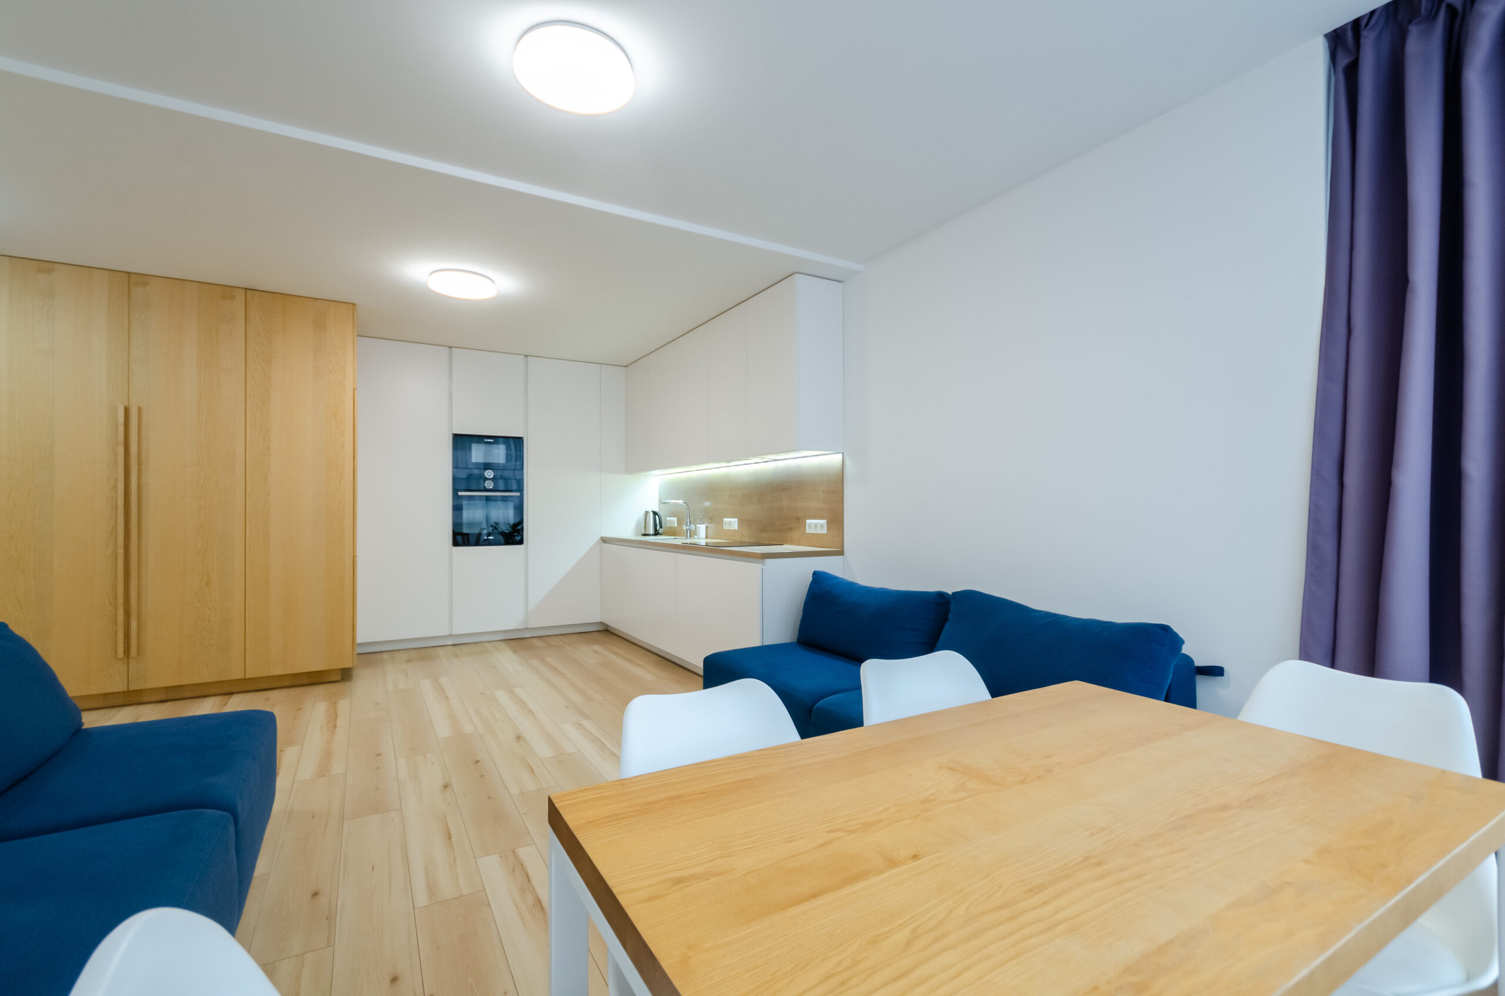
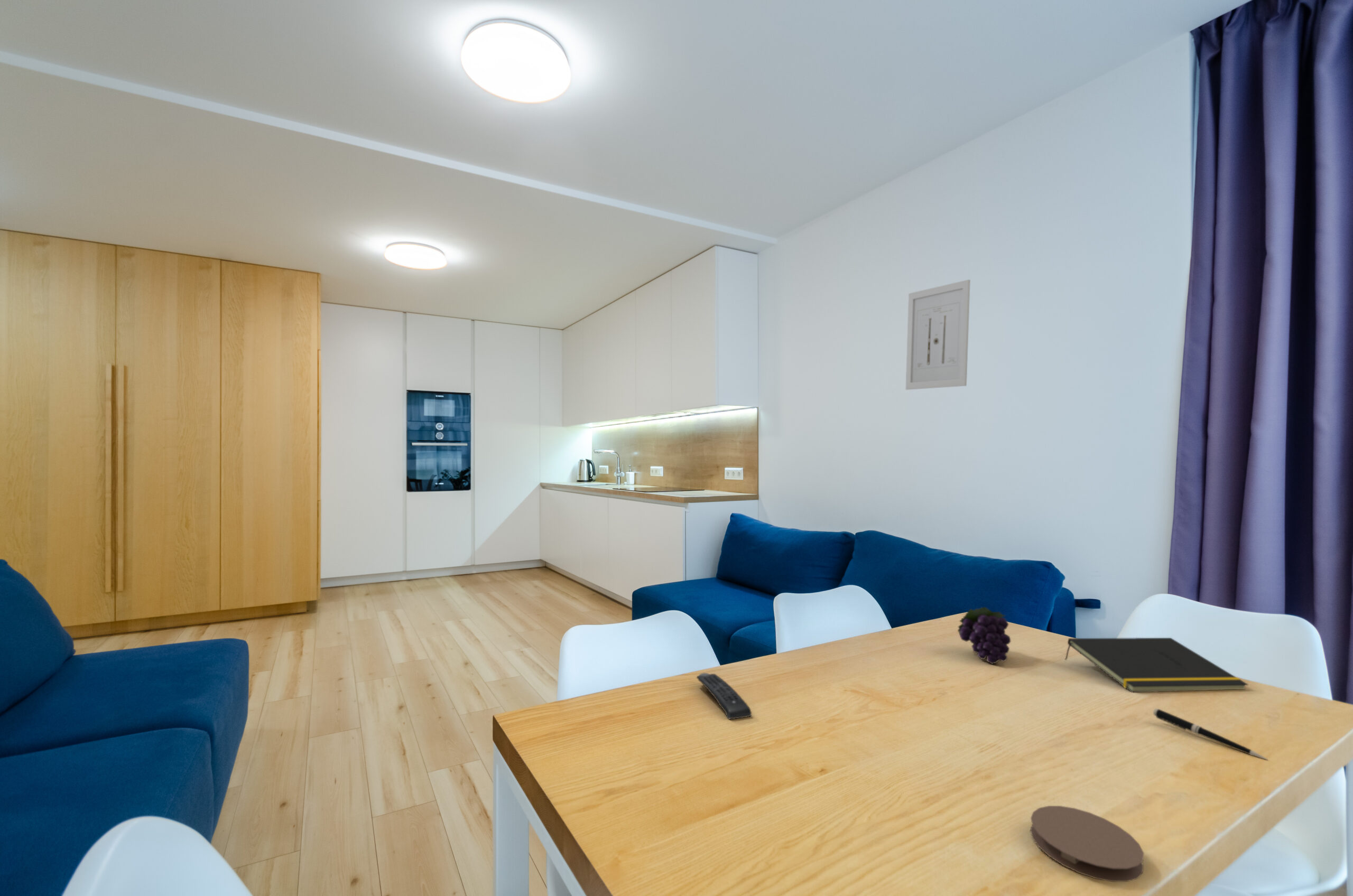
+ pen [1153,708,1269,761]
+ notepad [1064,637,1249,693]
+ remote control [696,673,752,720]
+ wall art [905,279,971,390]
+ fruit [957,606,1011,665]
+ coaster [1030,805,1144,882]
